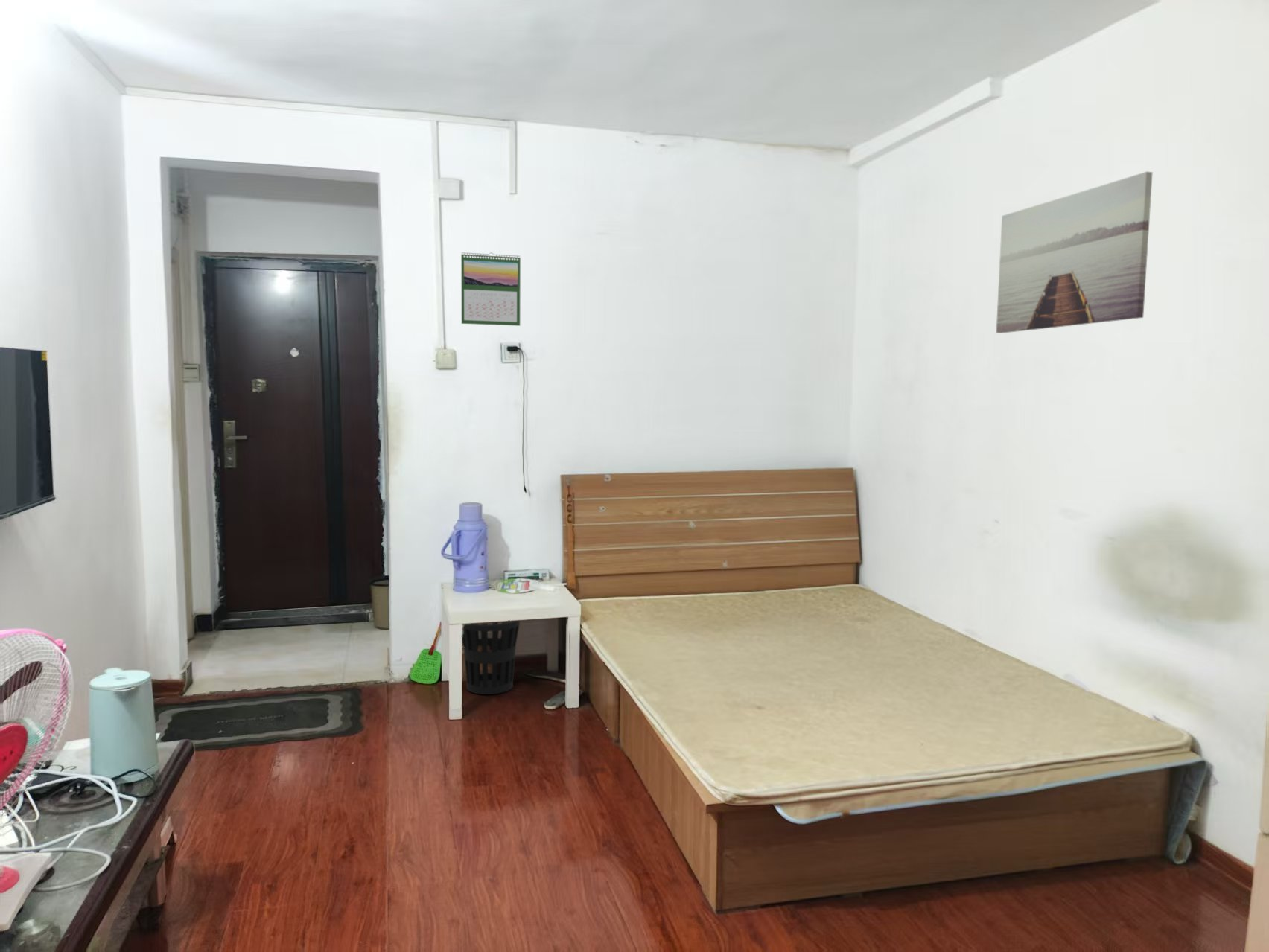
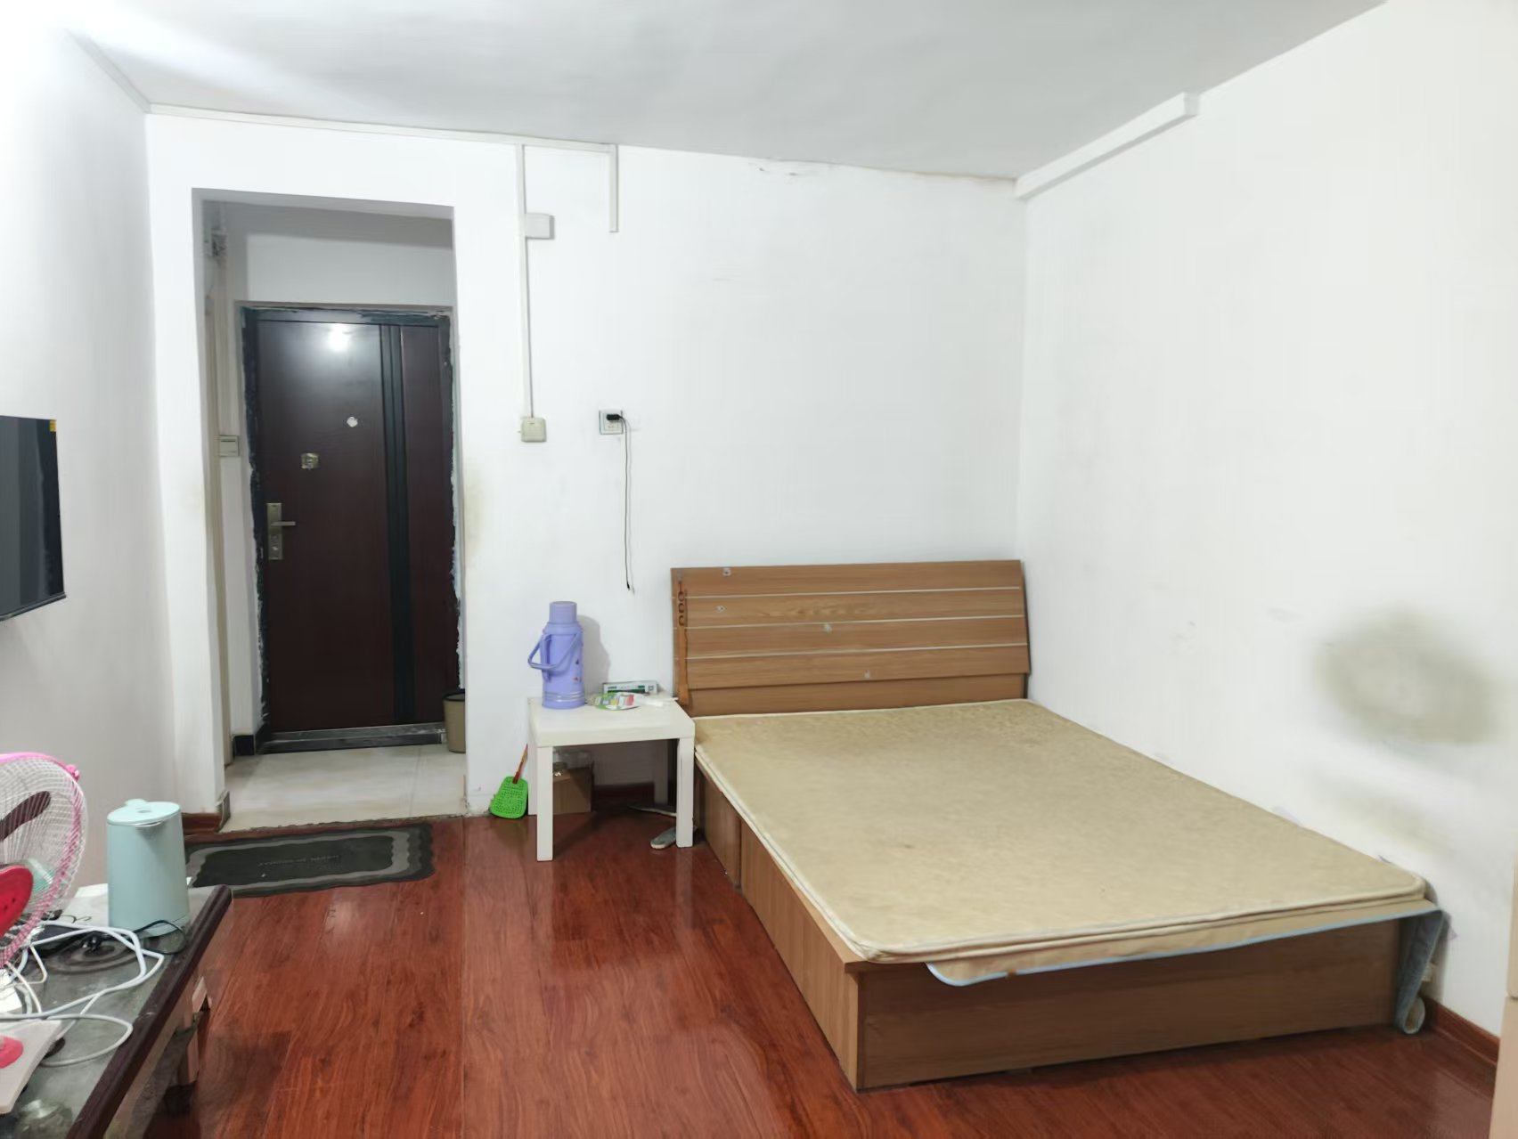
- calendar [460,252,521,327]
- wall art [996,170,1154,334]
- wastebasket [462,620,521,695]
